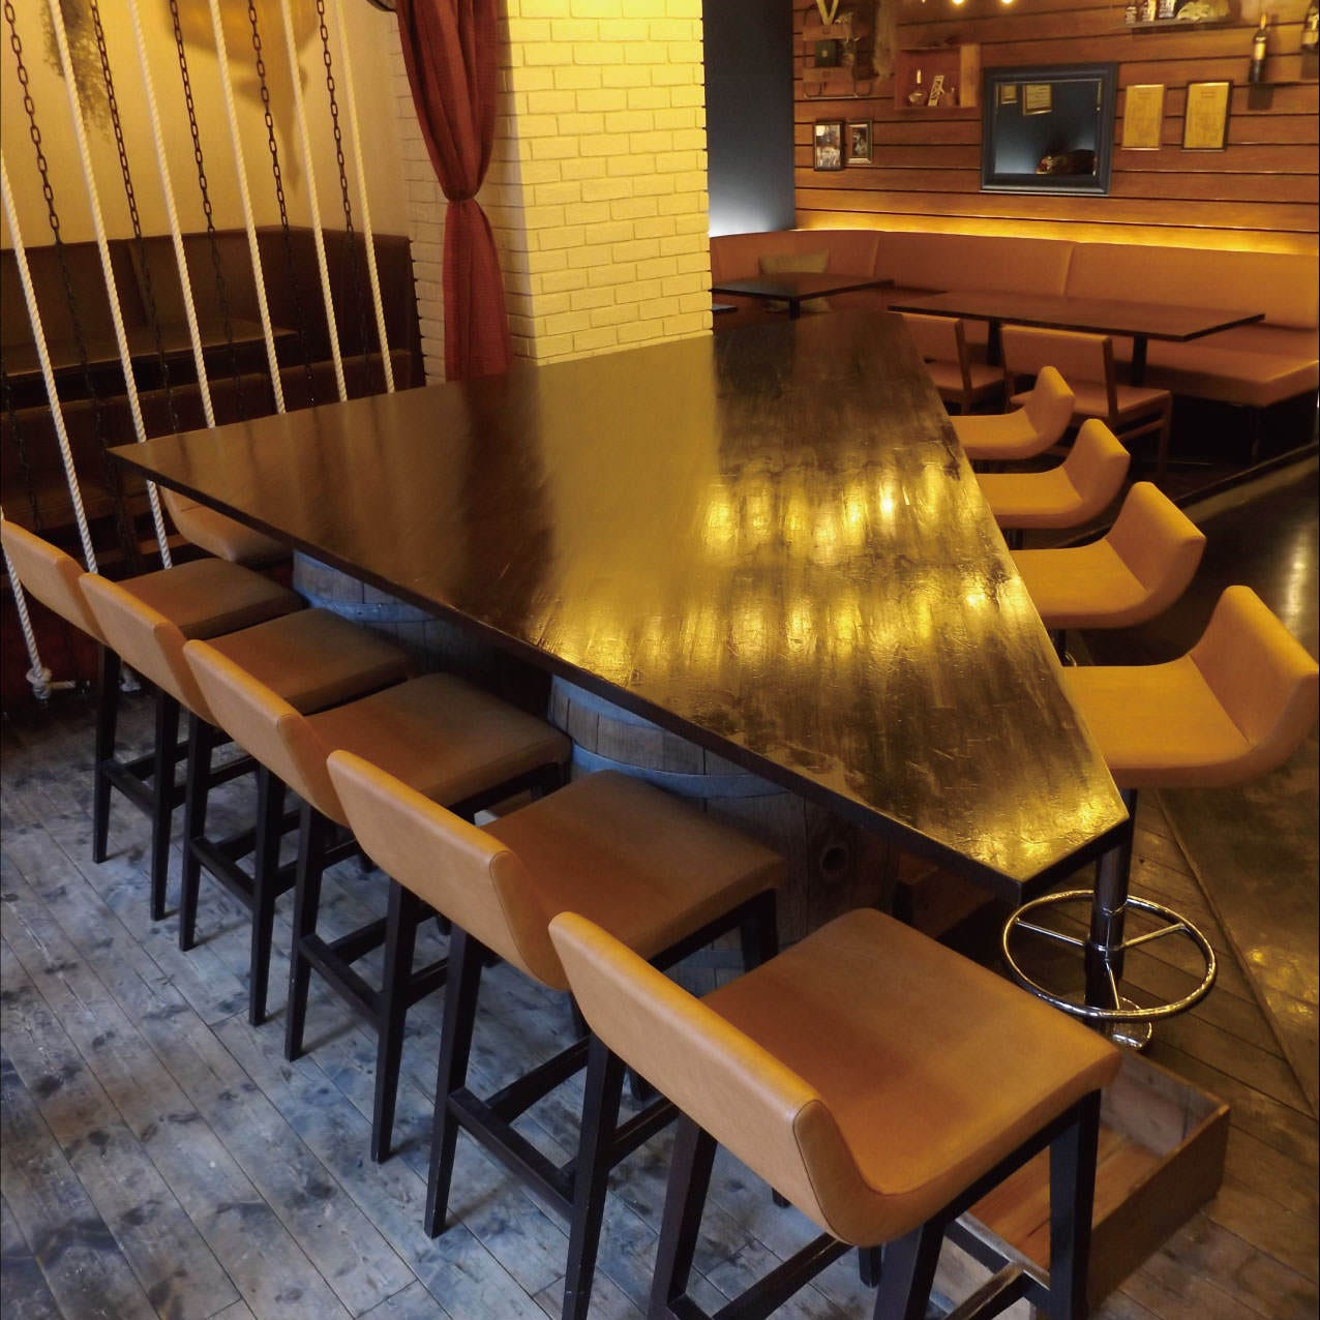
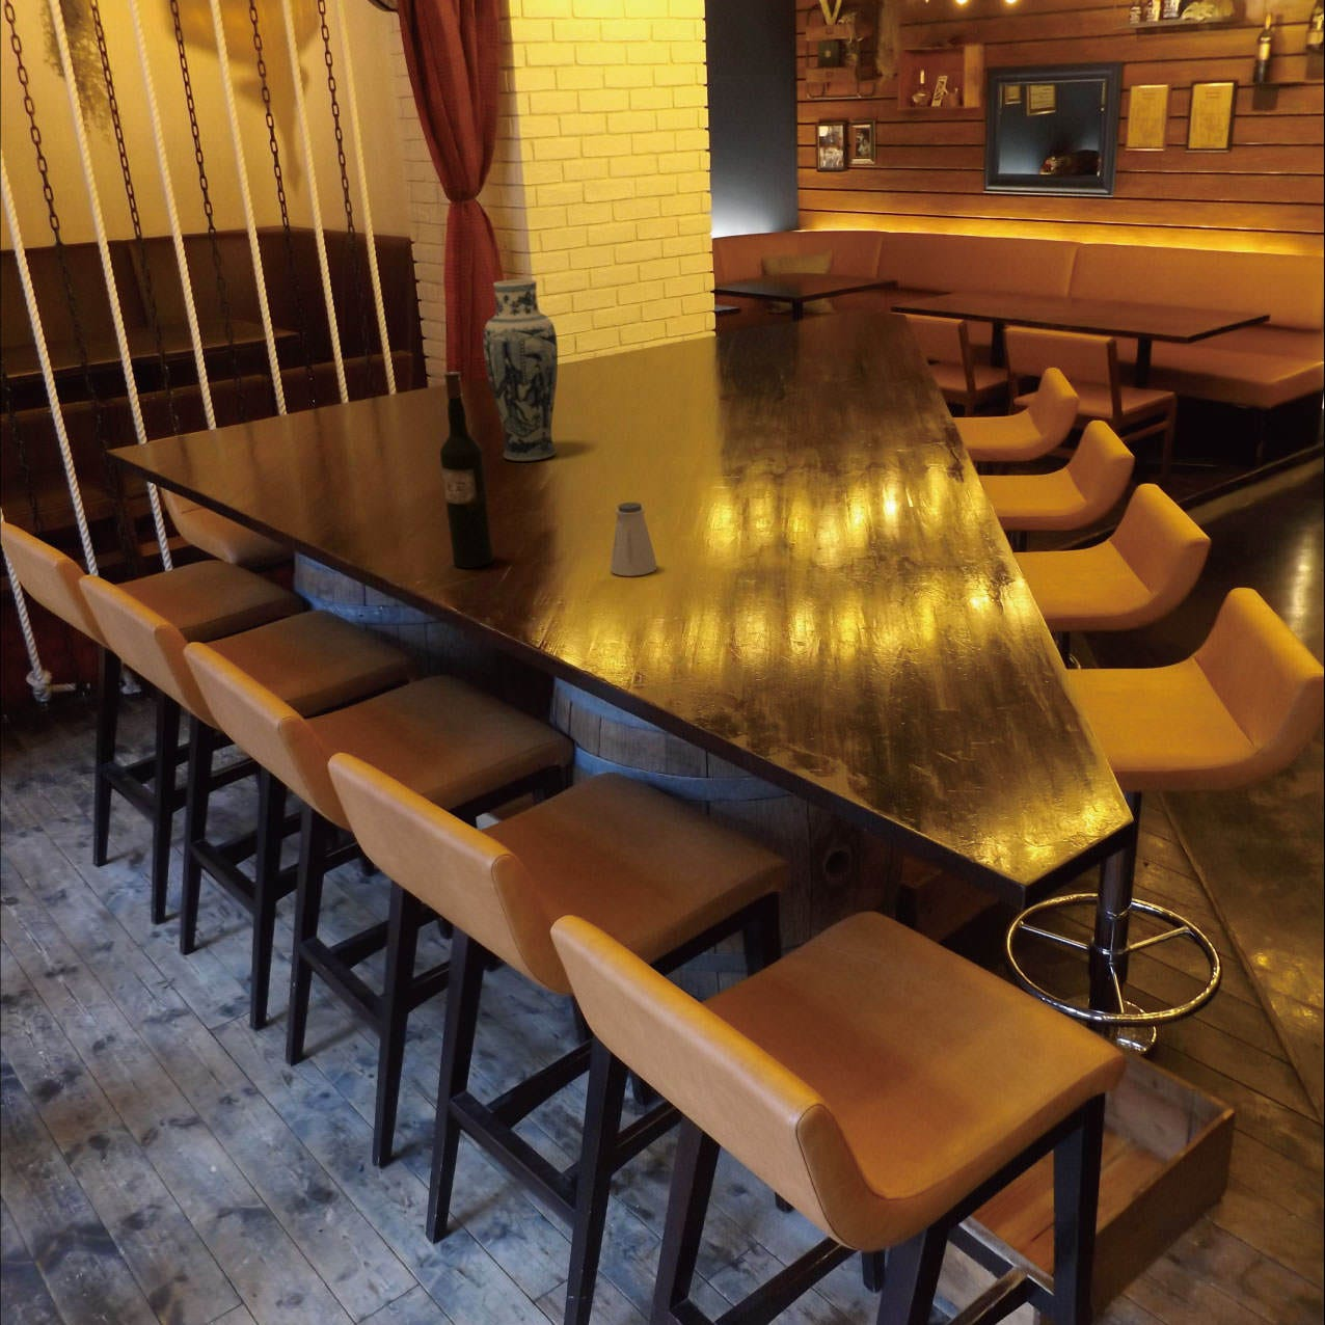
+ saltshaker [609,501,659,578]
+ vase [483,278,558,462]
+ wine bottle [439,371,494,569]
